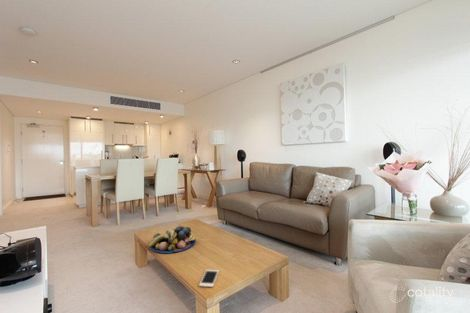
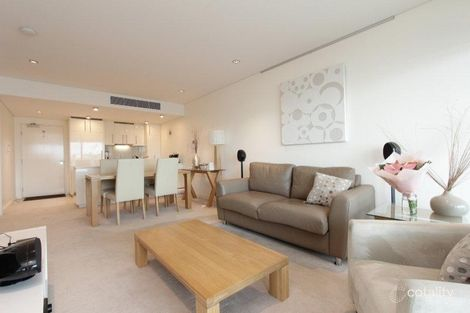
- cell phone [198,269,220,288]
- fruit bowl [148,225,197,254]
